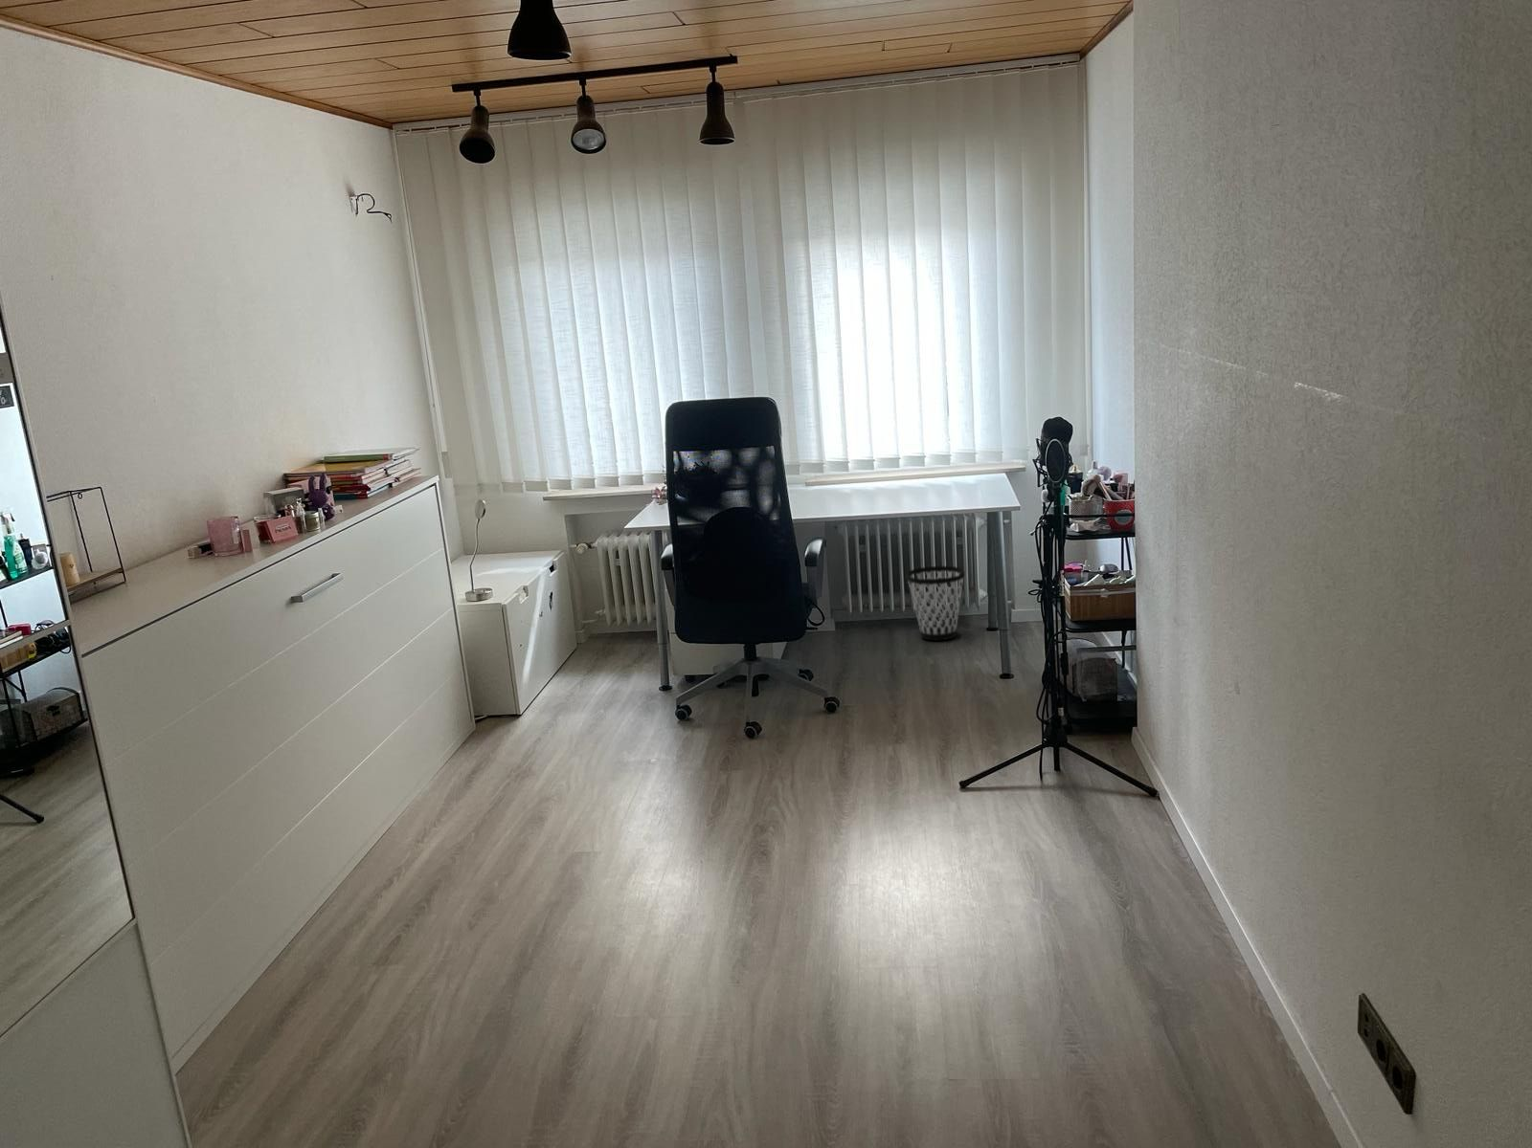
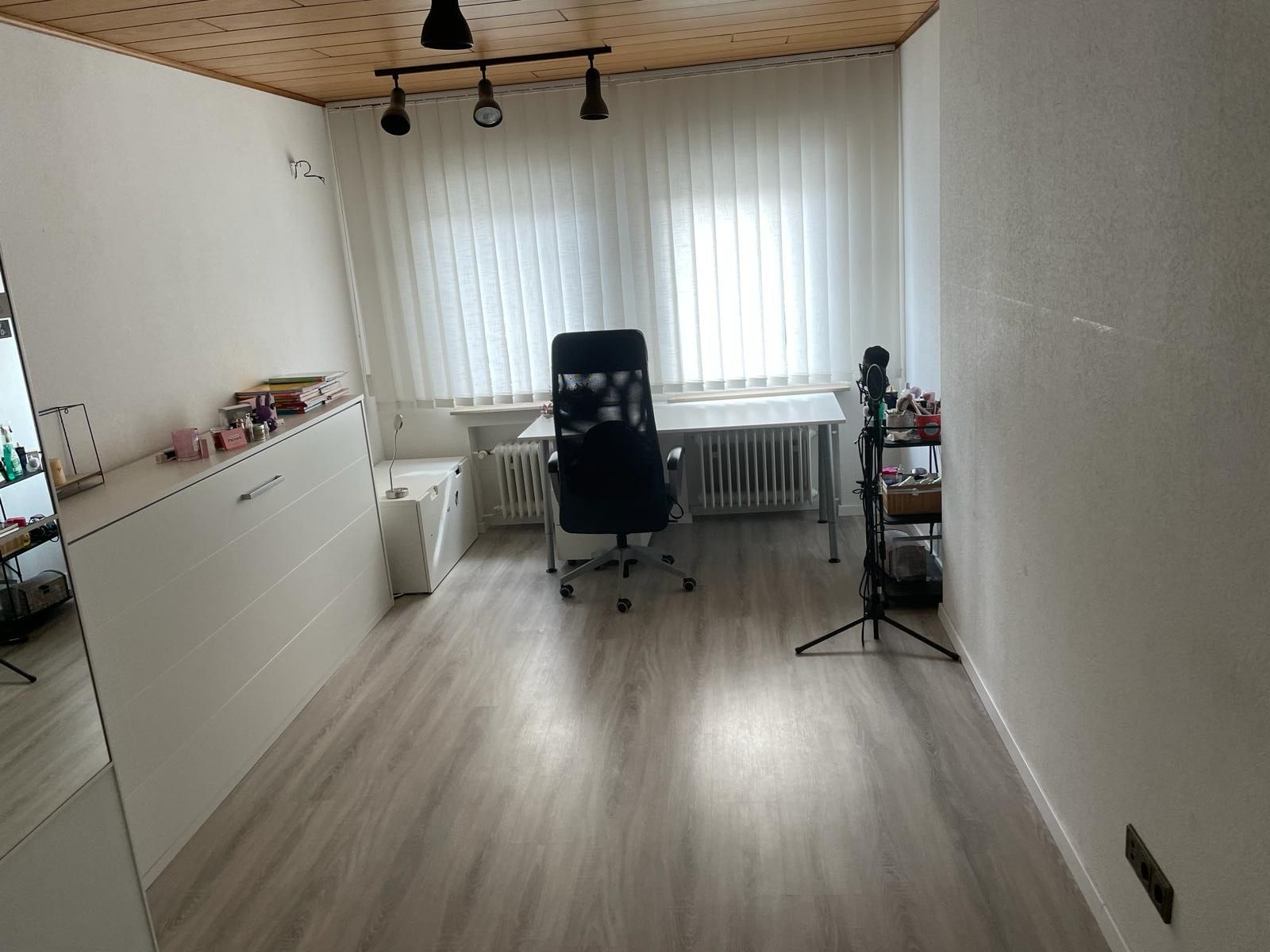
- wastebasket [905,566,966,642]
